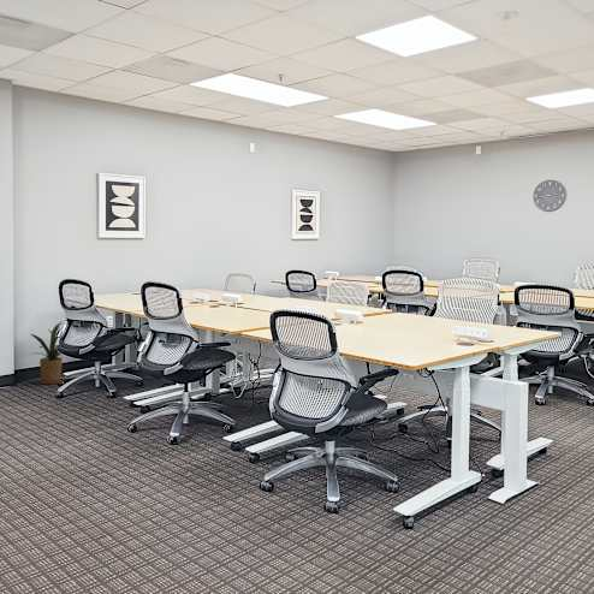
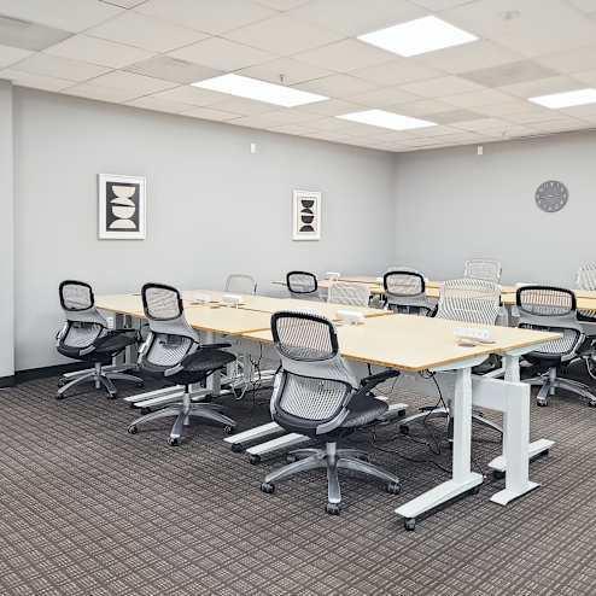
- house plant [30,321,64,385]
